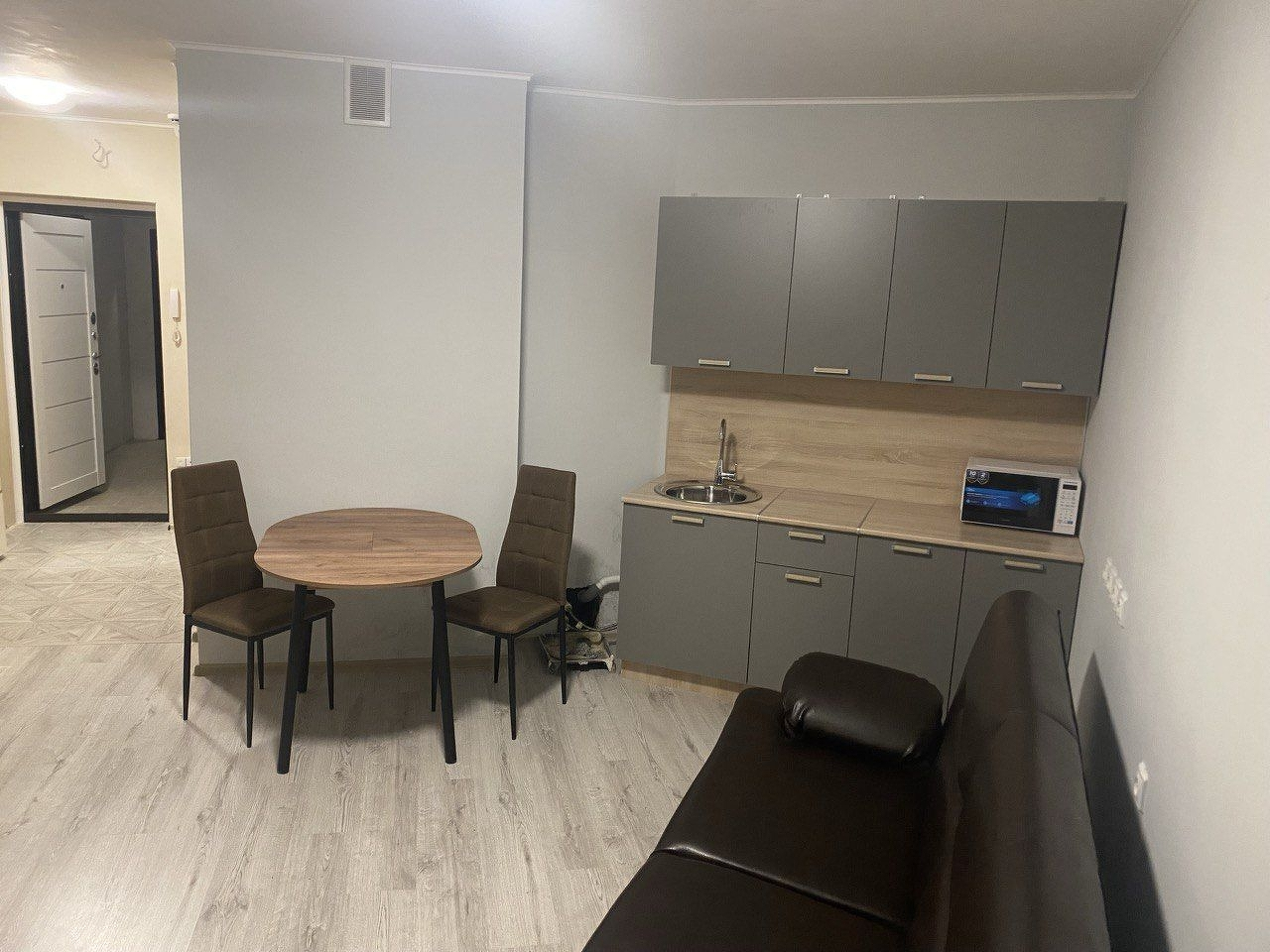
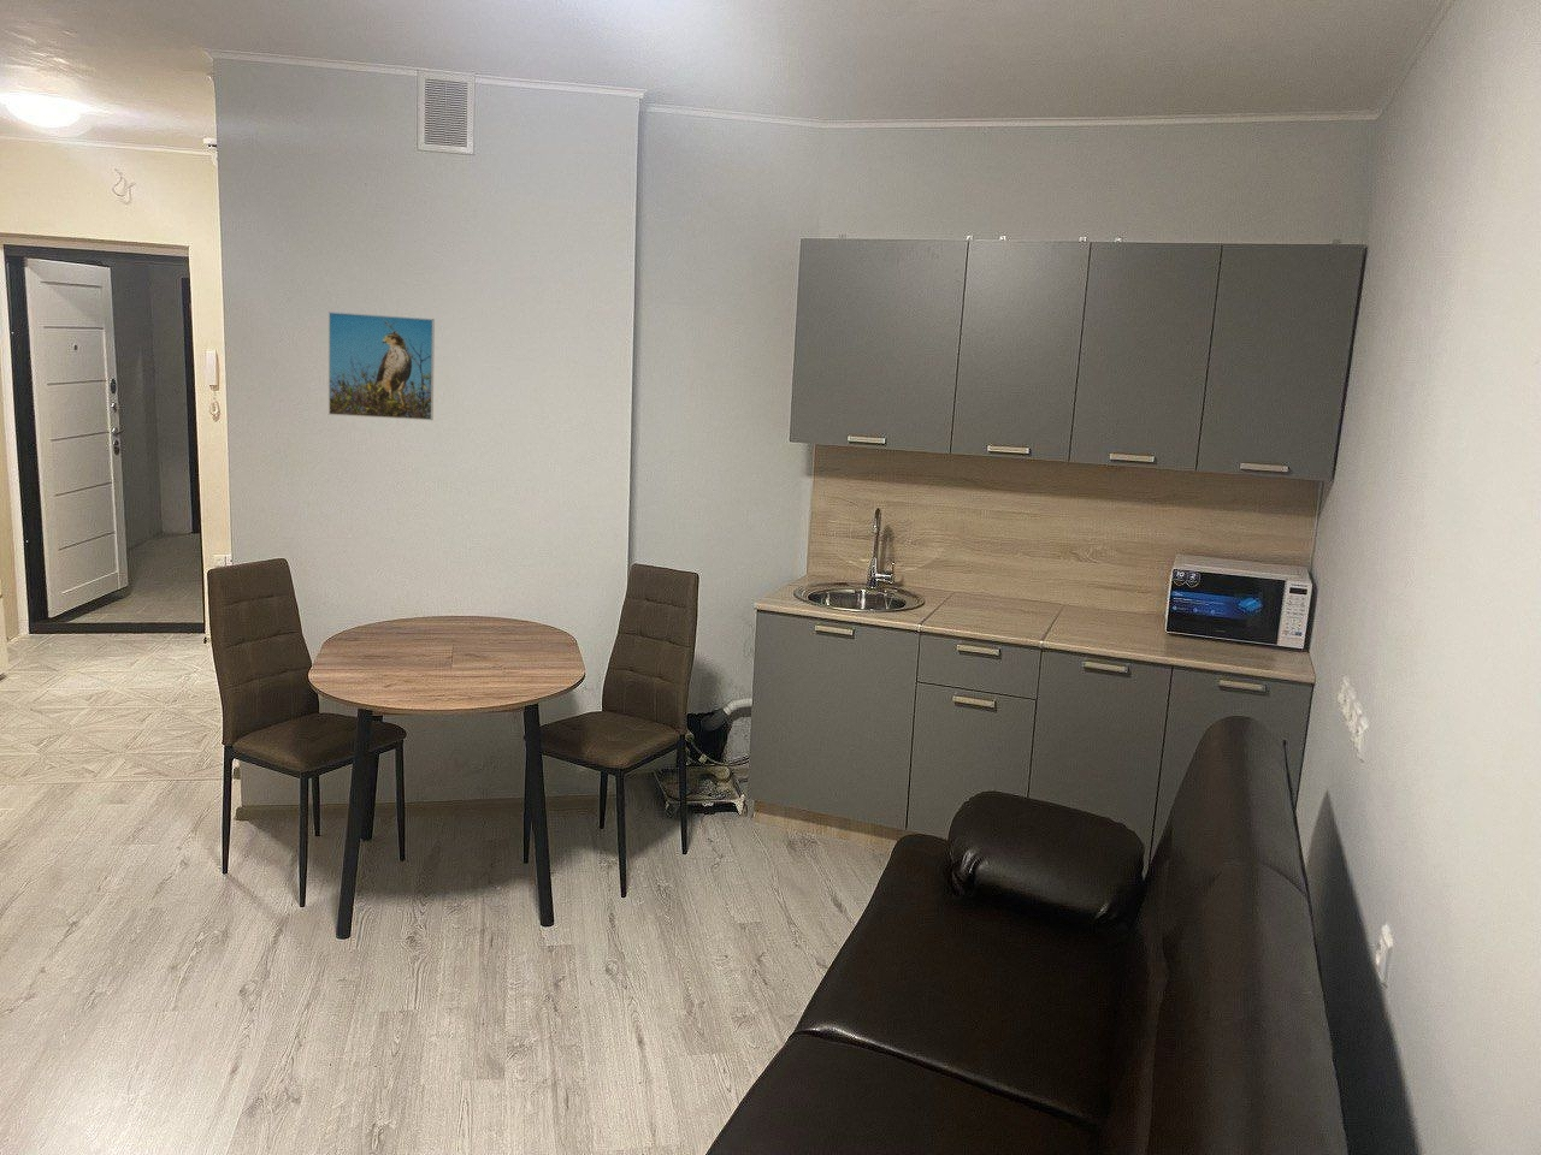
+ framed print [328,311,436,421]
